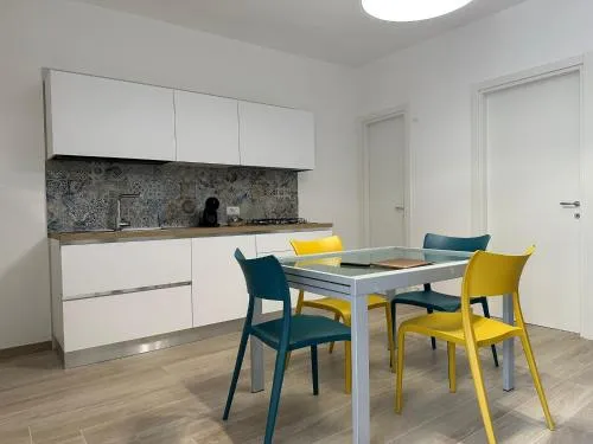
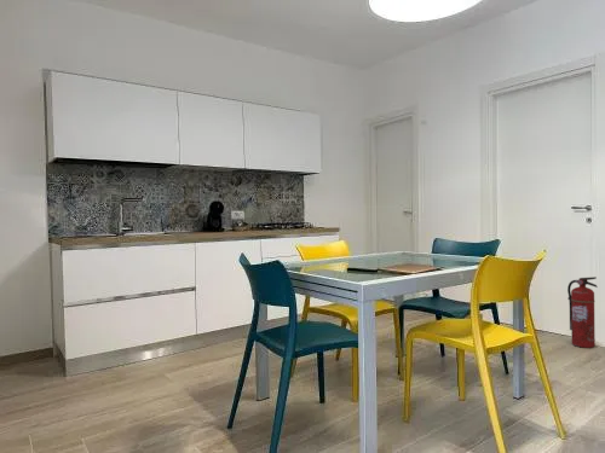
+ fire extinguisher [566,275,599,349]
